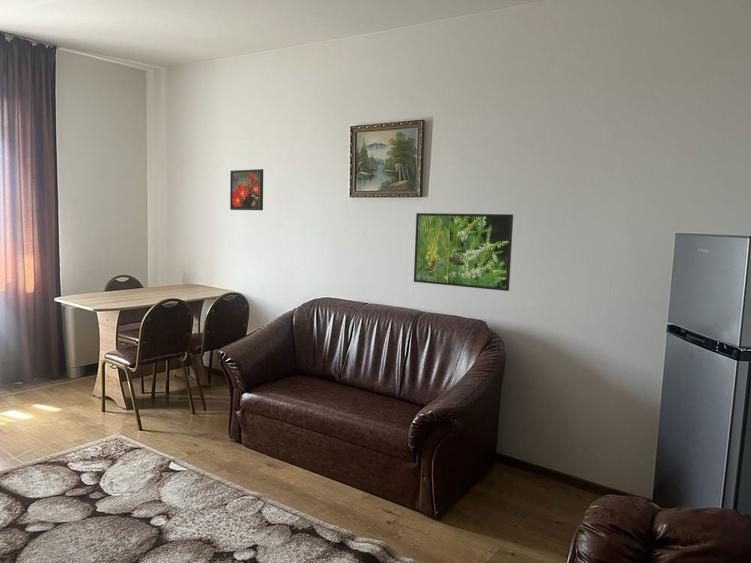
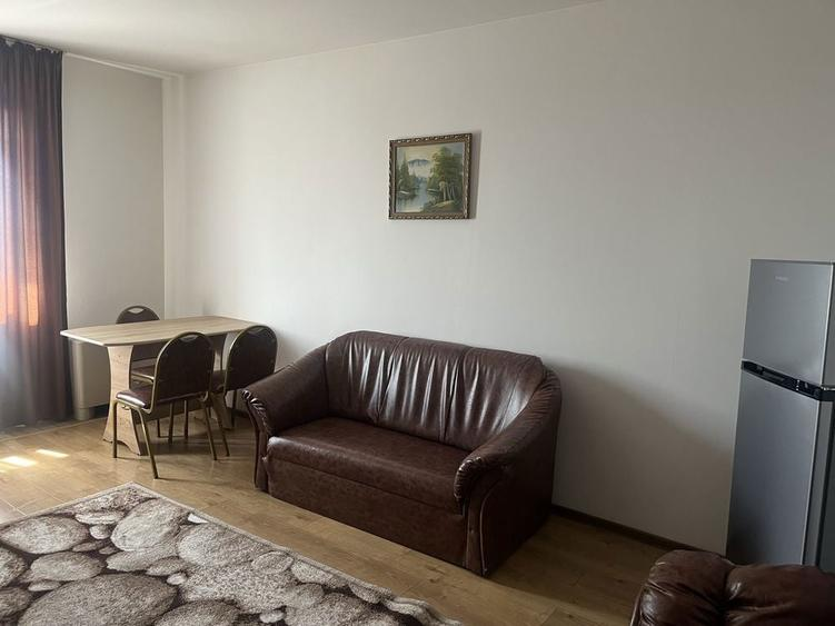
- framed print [413,212,514,292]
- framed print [229,168,264,211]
